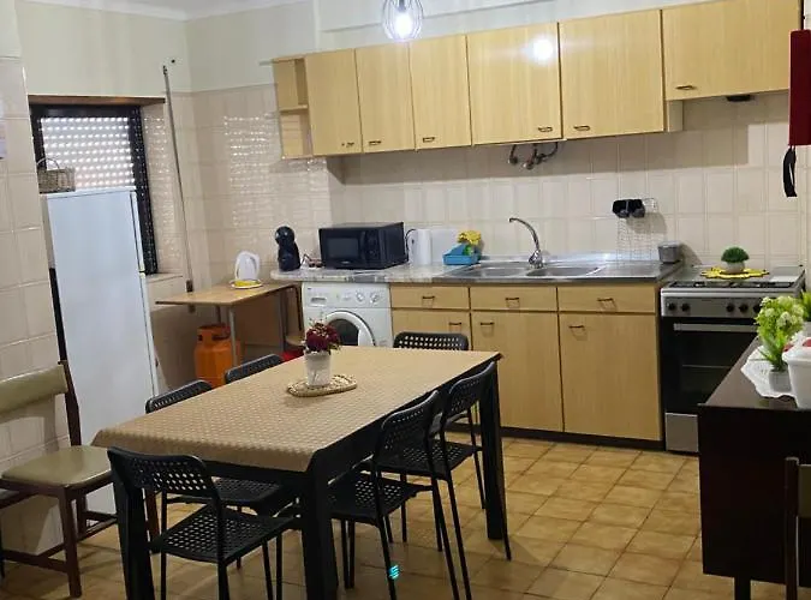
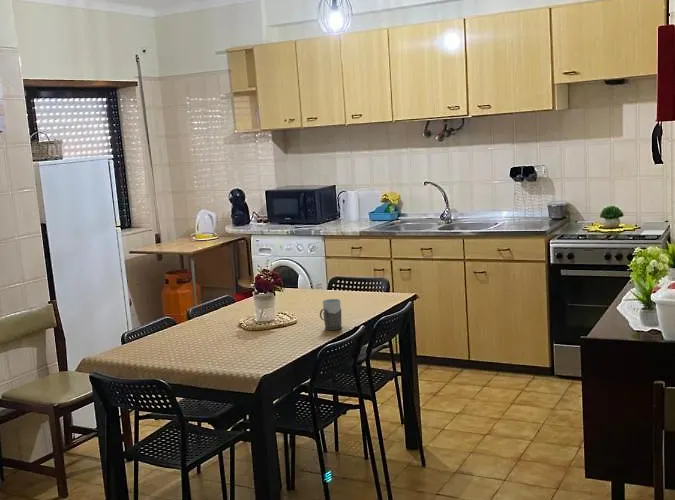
+ mug [319,298,343,331]
